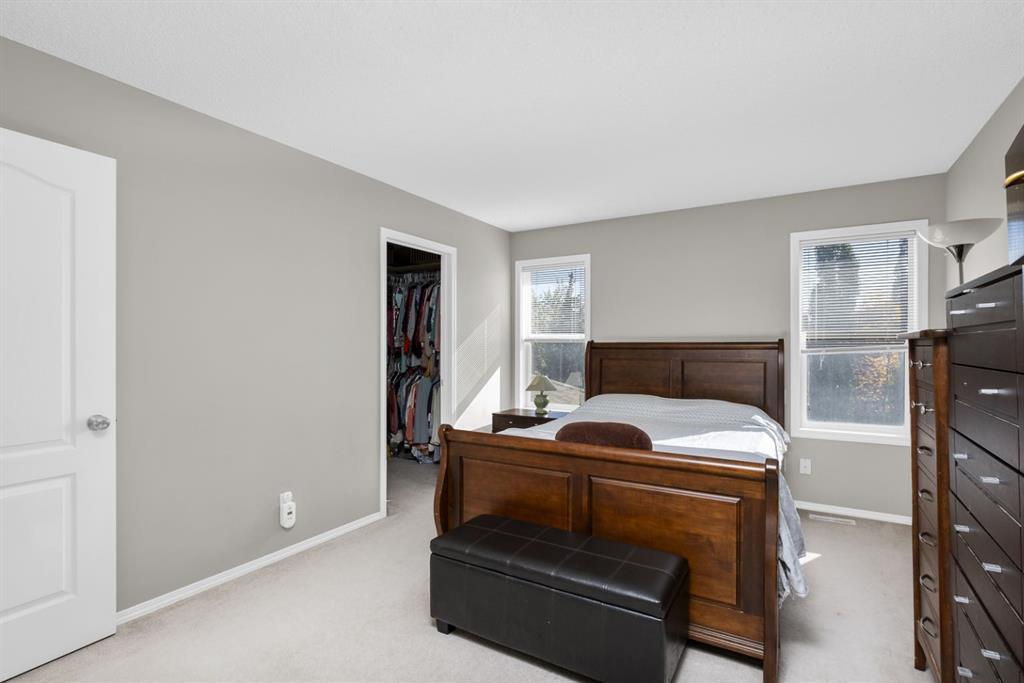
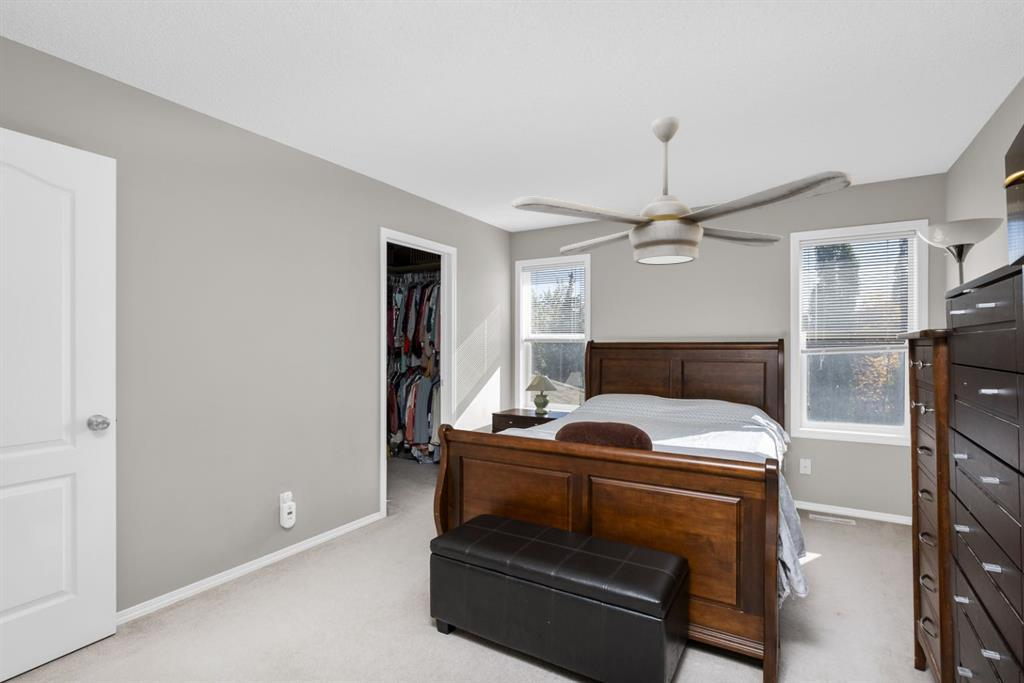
+ ceiling fan [510,116,854,266]
